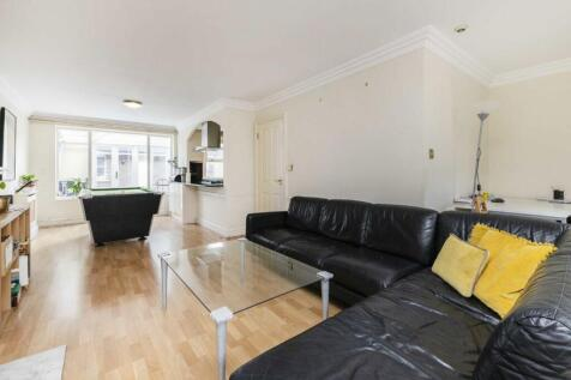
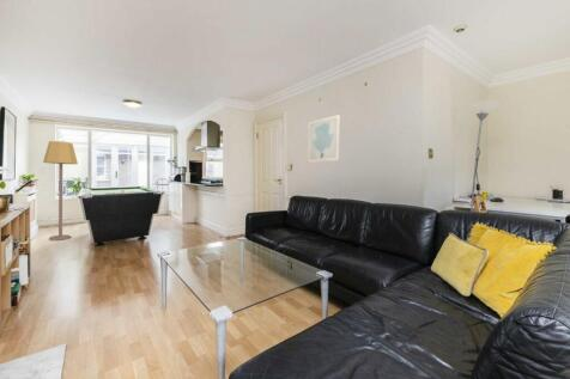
+ wall art [307,114,341,164]
+ lamp [42,140,79,242]
